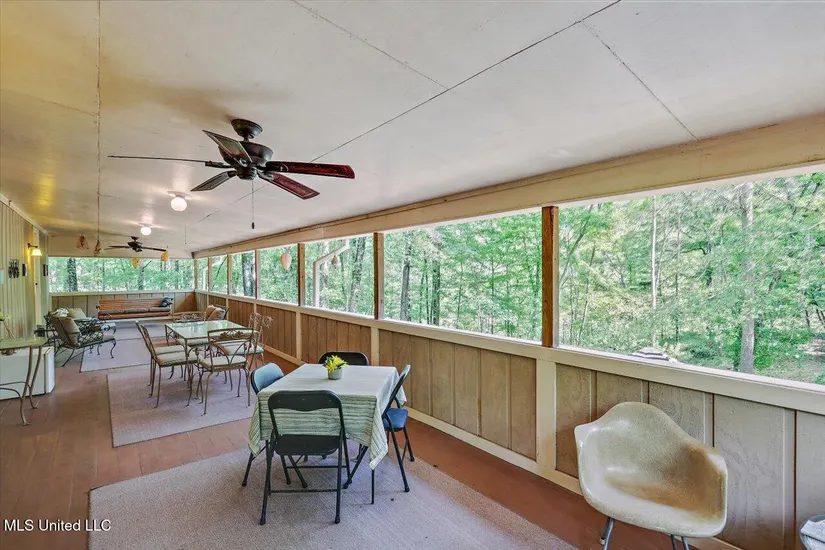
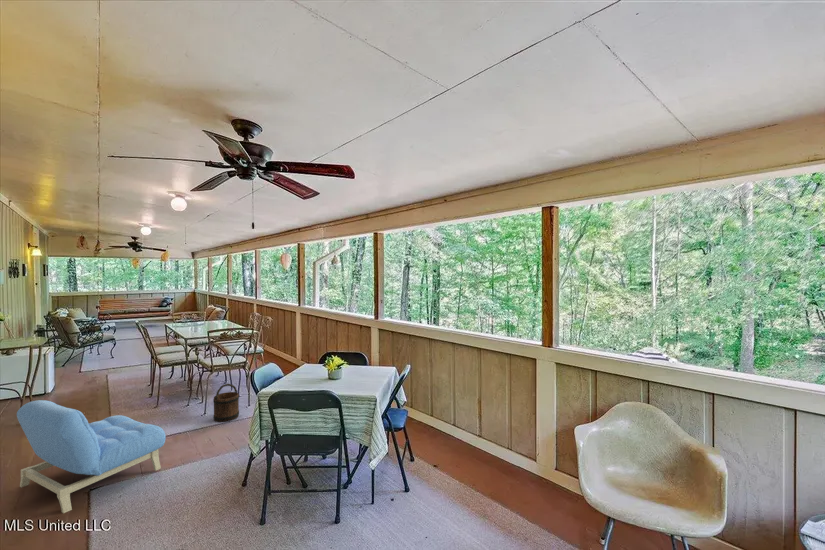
+ bucket [212,383,240,423]
+ armchair [16,399,167,514]
